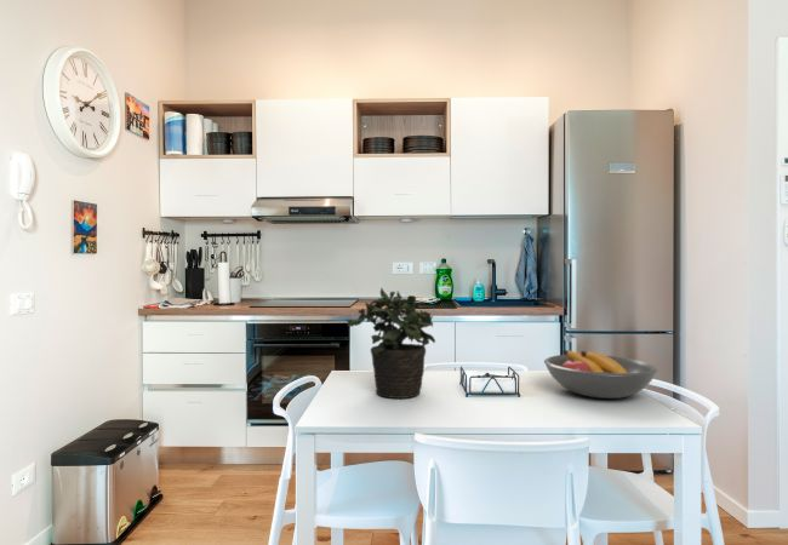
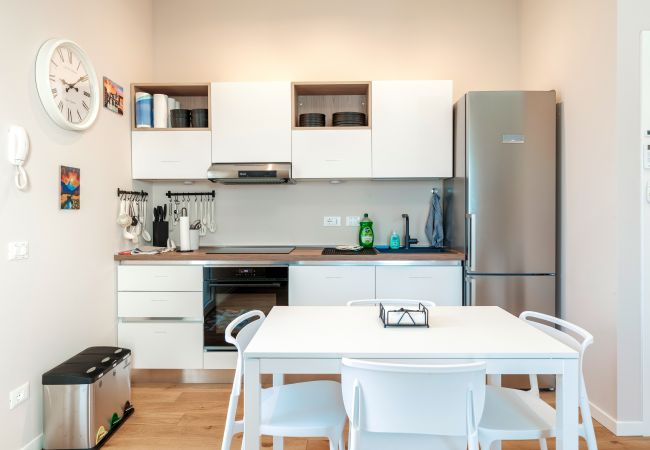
- potted plant [347,287,436,400]
- fruit bowl [543,349,659,400]
